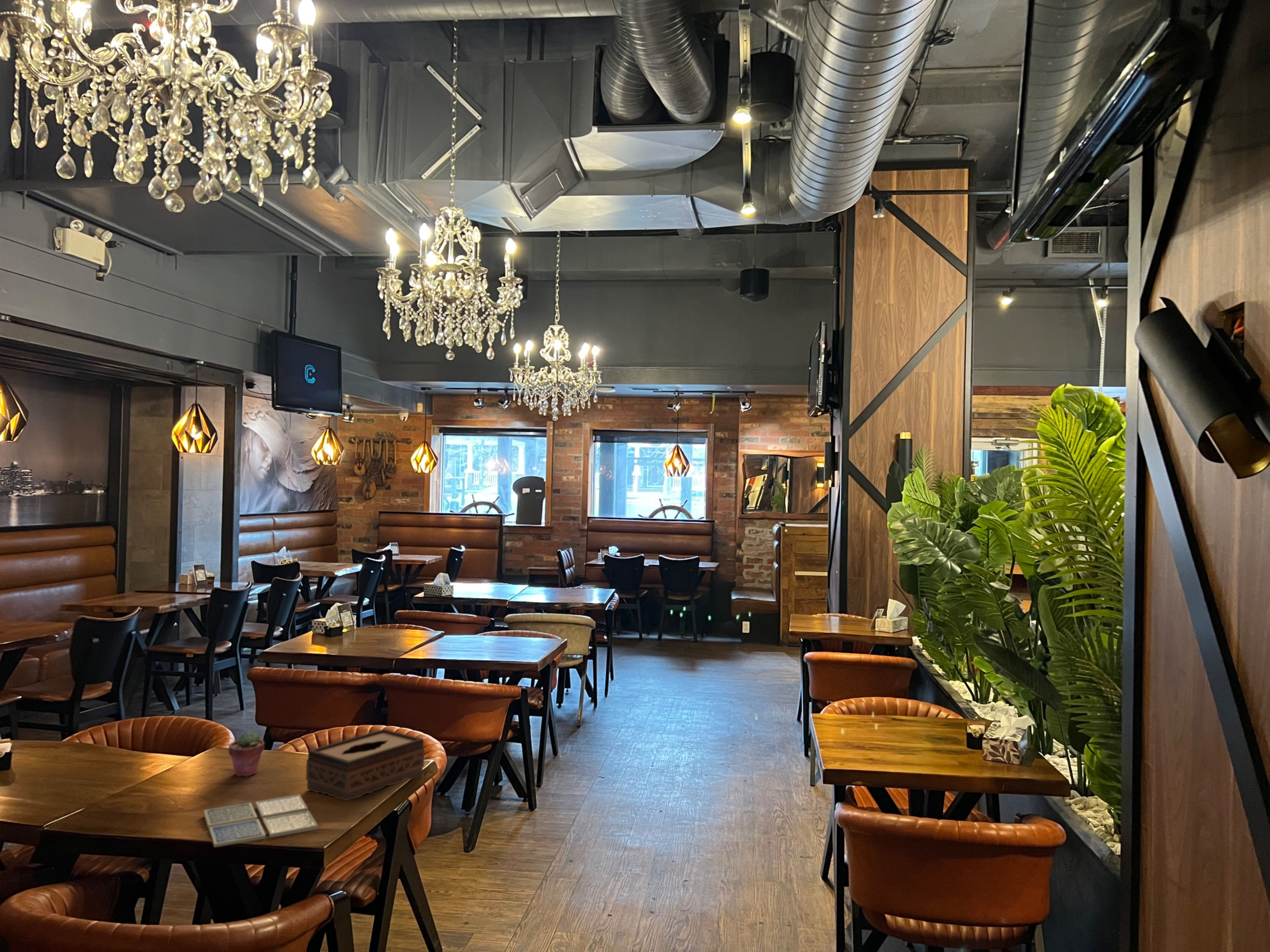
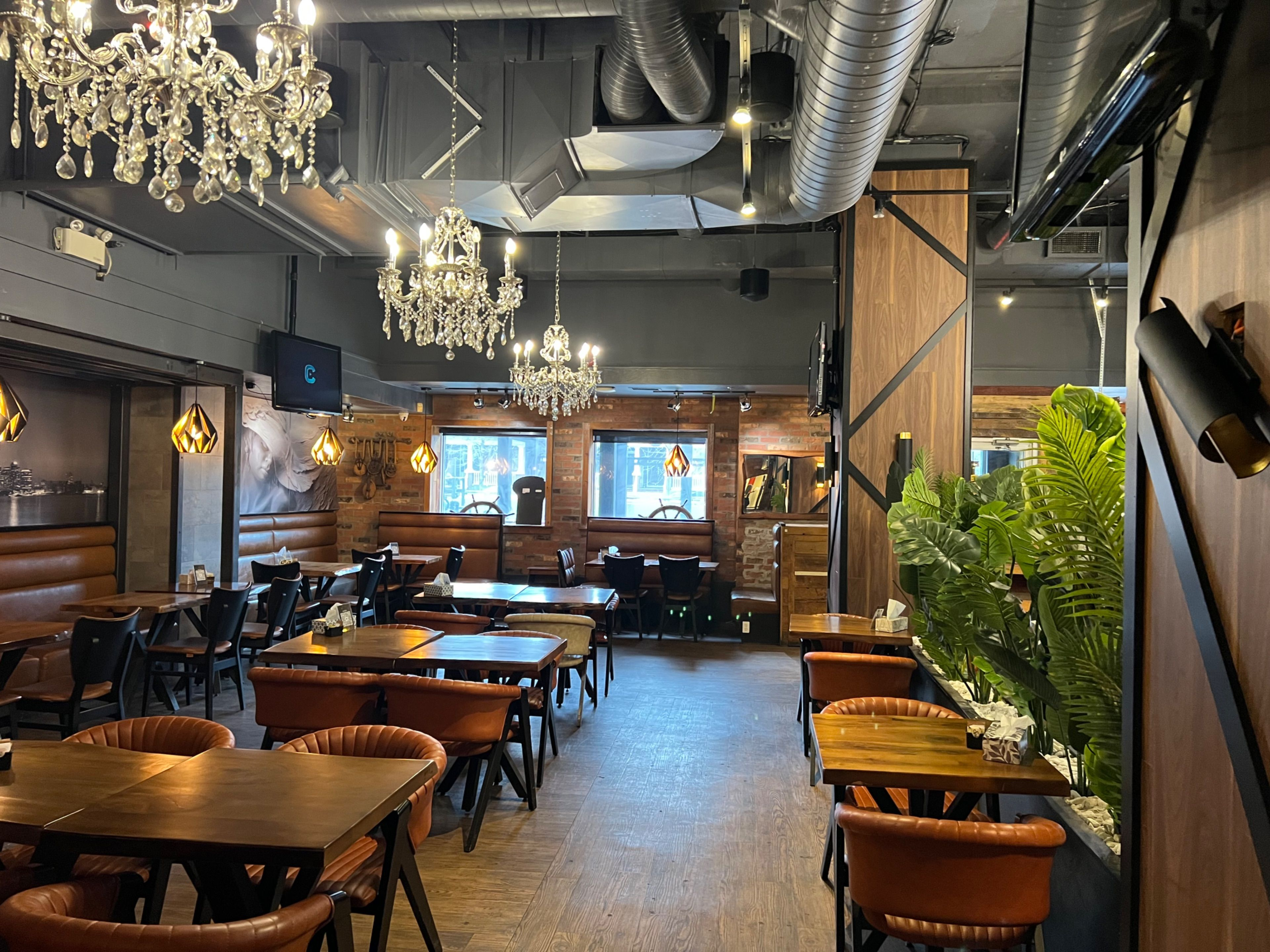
- tissue box [306,729,425,801]
- potted succulent [228,731,265,777]
- drink coaster [203,794,318,848]
